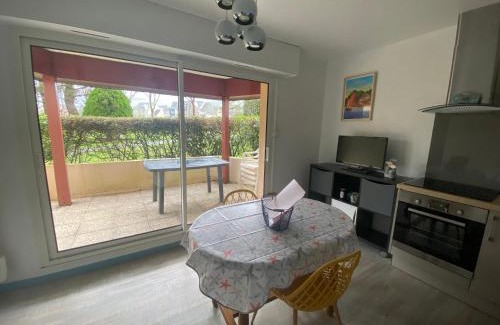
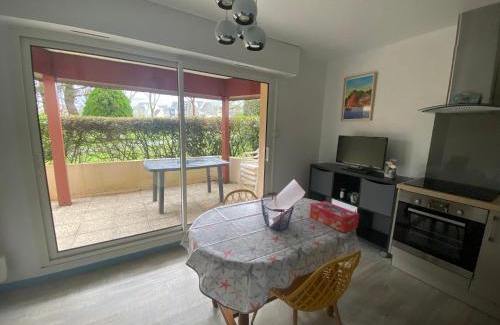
+ tissue box [309,200,360,234]
